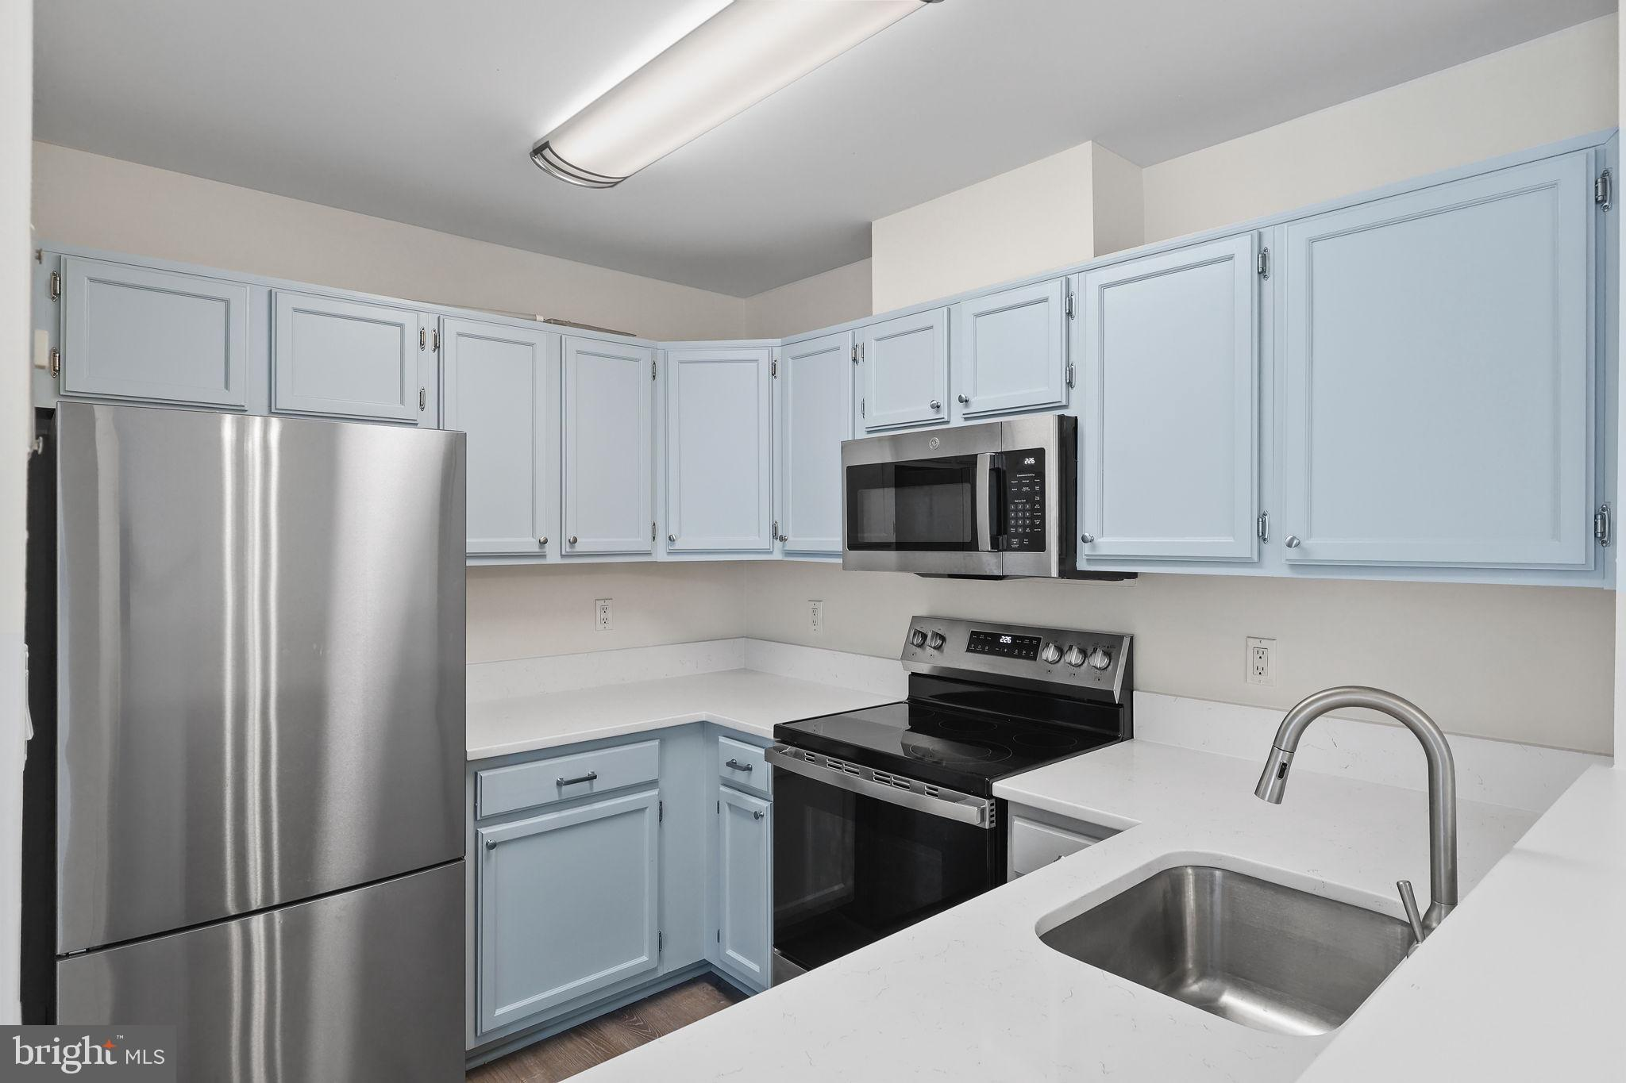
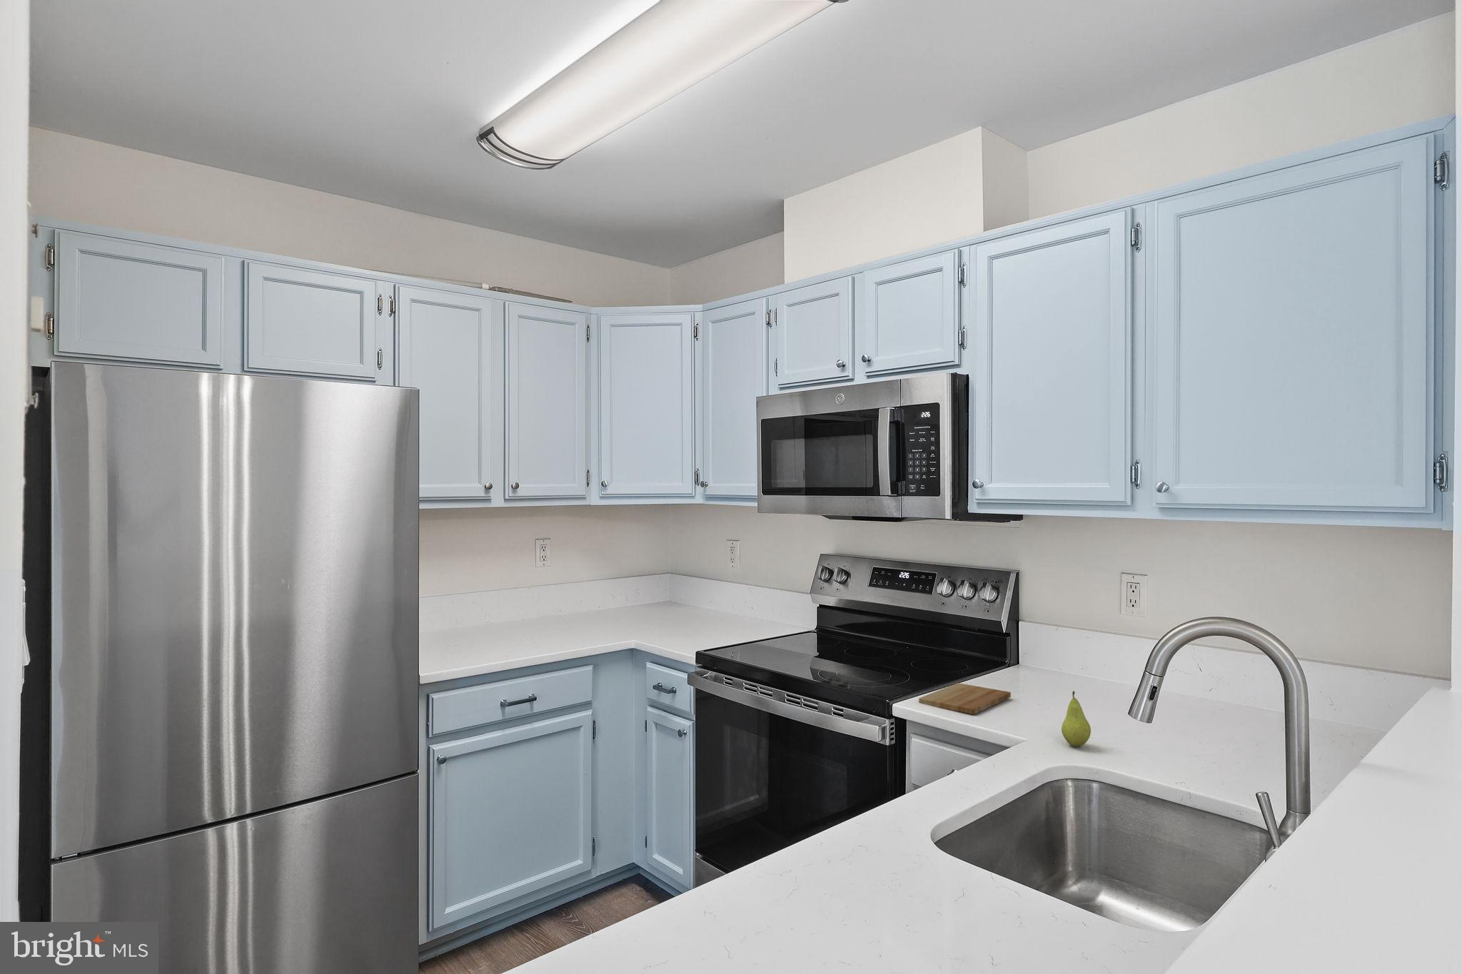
+ fruit [1061,690,1091,747]
+ cutting board [919,683,1012,715]
